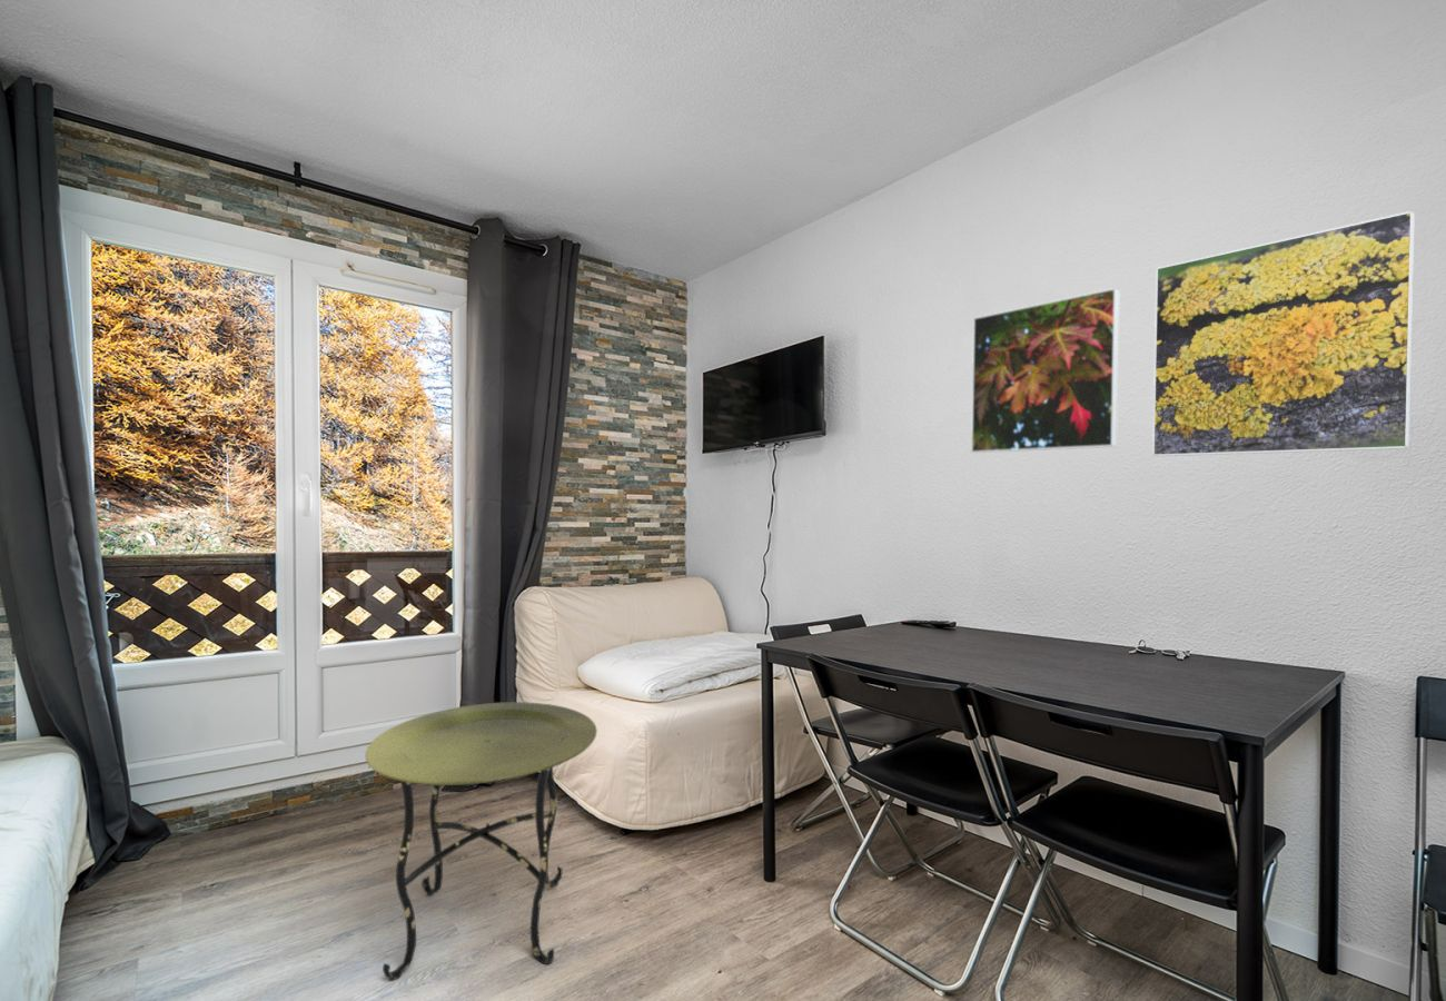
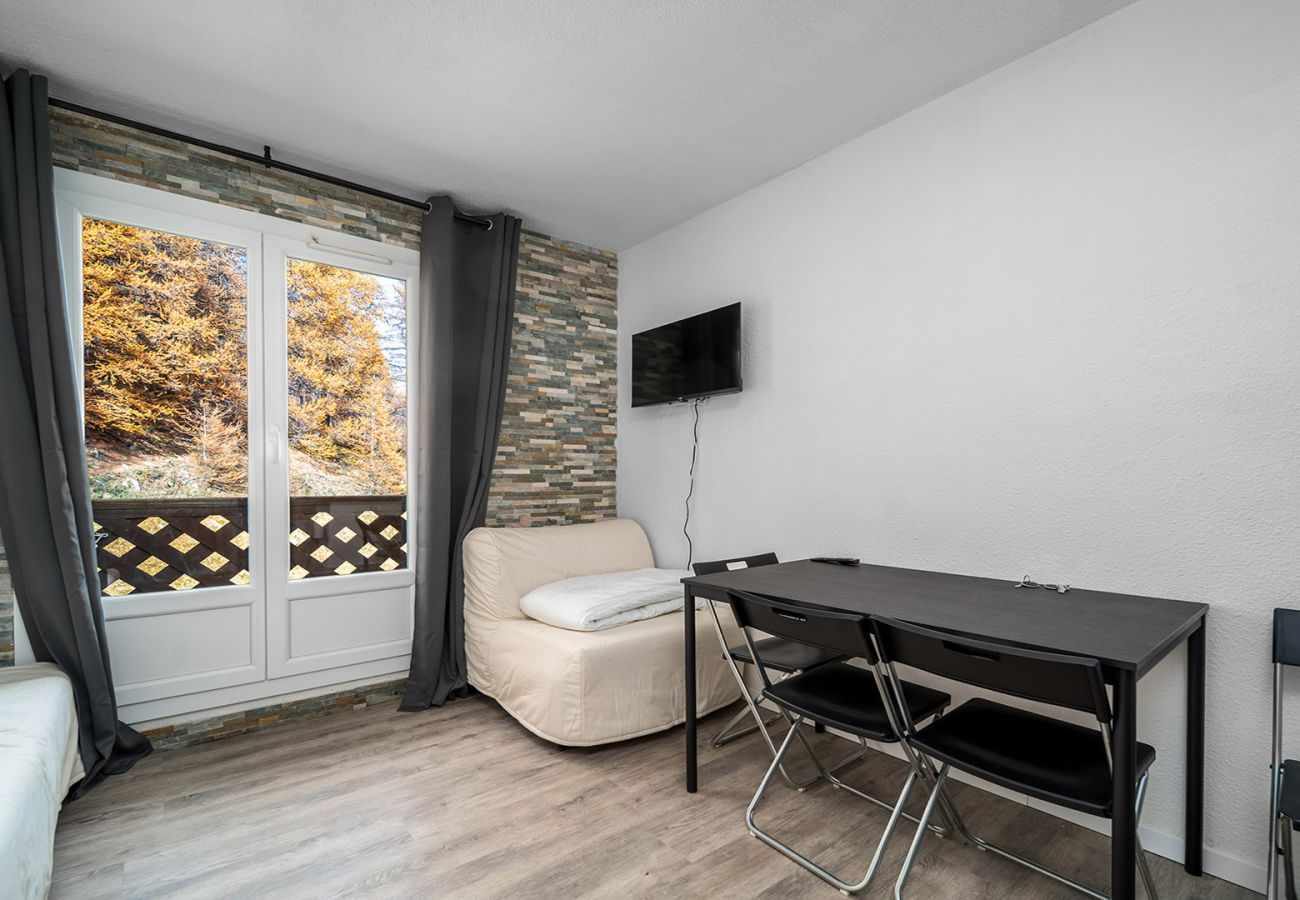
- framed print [970,287,1121,454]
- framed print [1151,209,1416,457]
- side table [364,701,598,982]
